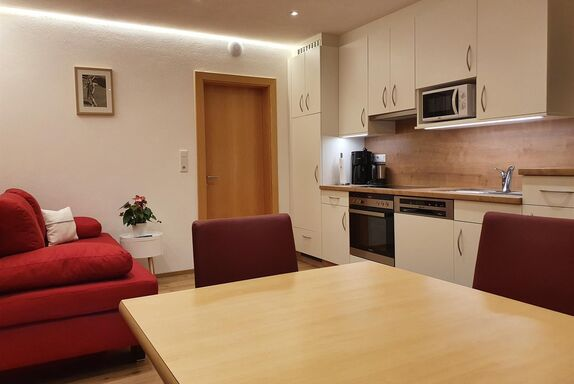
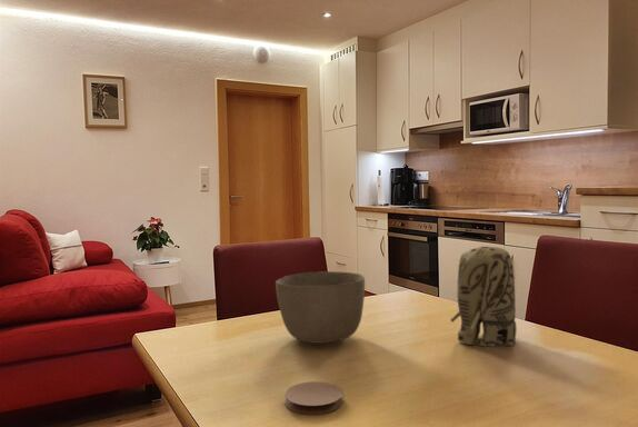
+ coaster [283,380,345,415]
+ toy elephant [450,246,517,348]
+ bowl [275,270,366,345]
